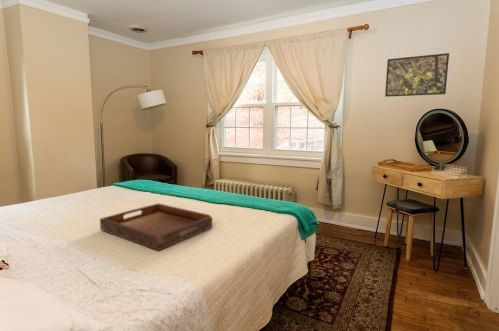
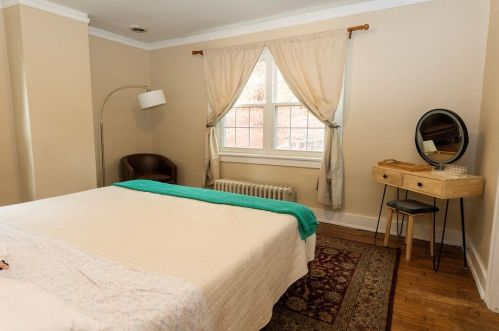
- serving tray [99,202,213,252]
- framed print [384,52,450,98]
